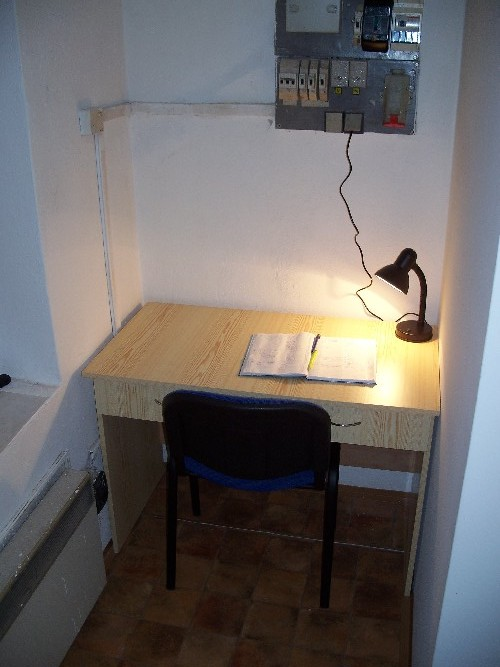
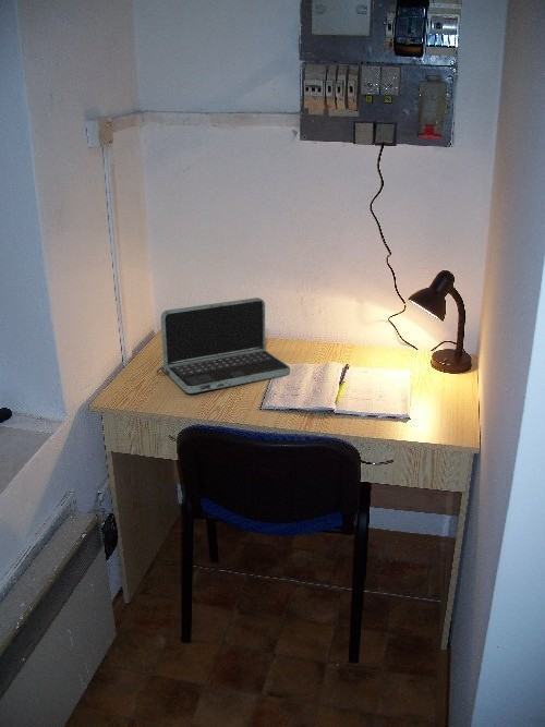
+ laptop [156,296,291,395]
